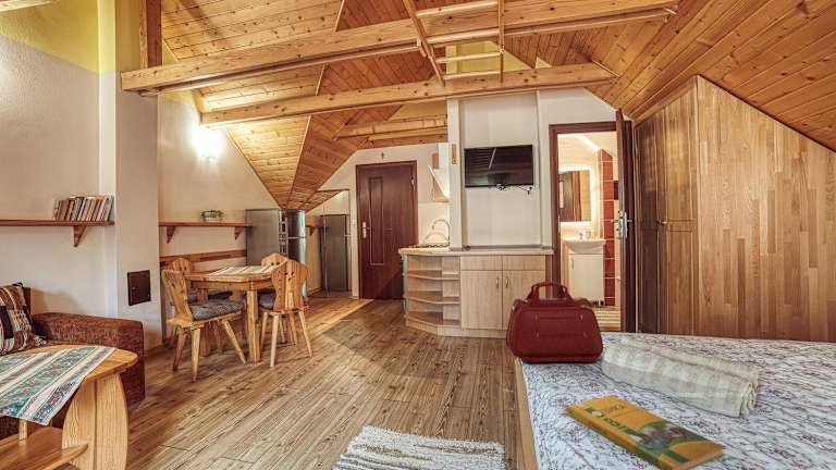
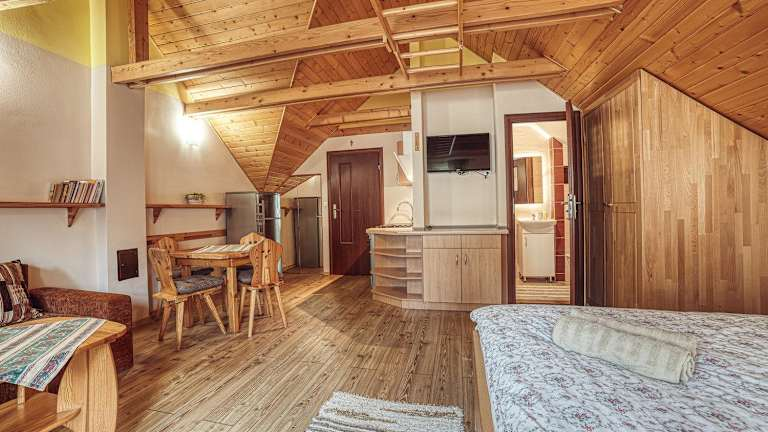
- handbag [505,281,604,363]
- booklet [565,394,726,470]
